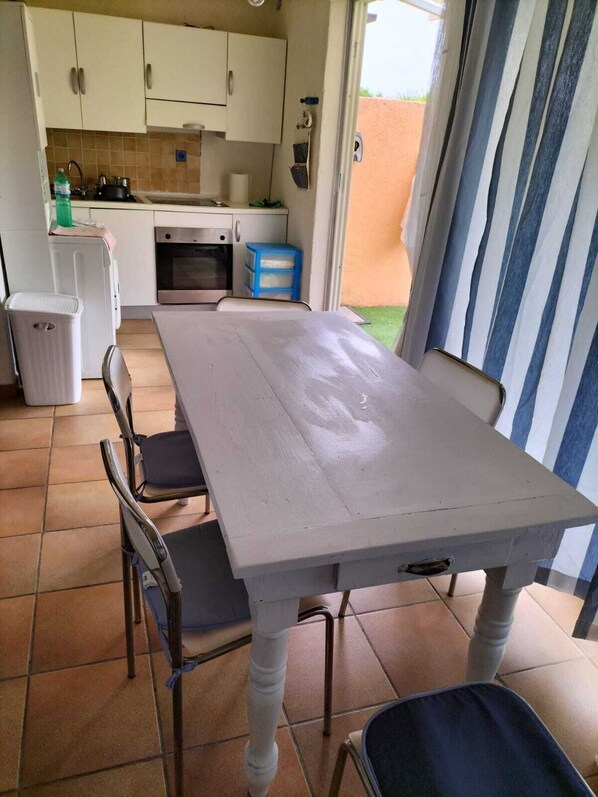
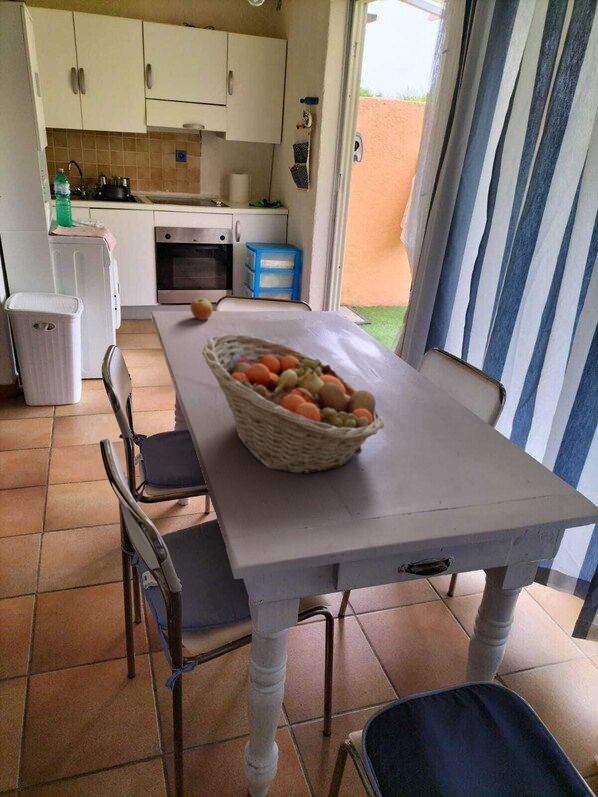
+ apple [190,298,214,321]
+ fruit basket [201,333,385,475]
